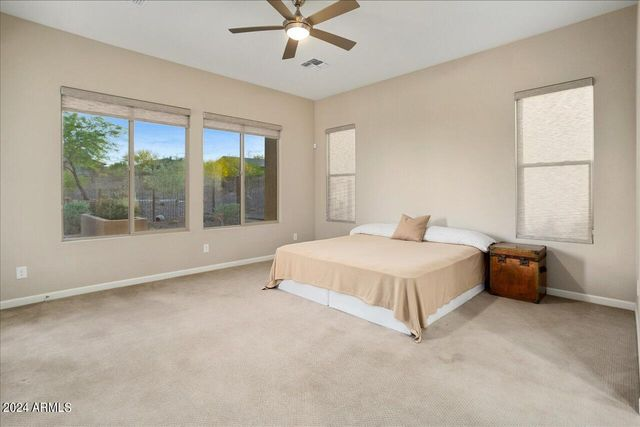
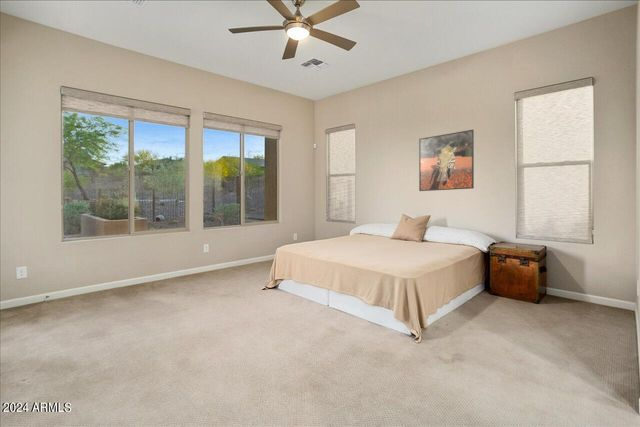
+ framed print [418,129,475,192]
